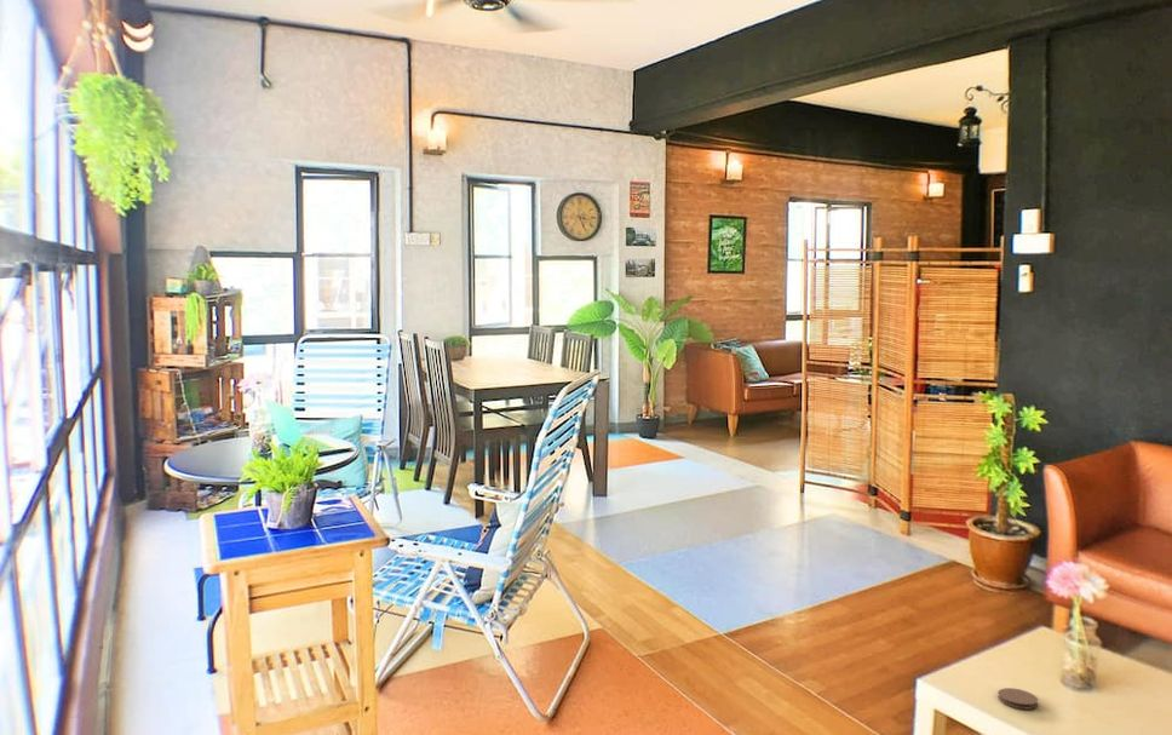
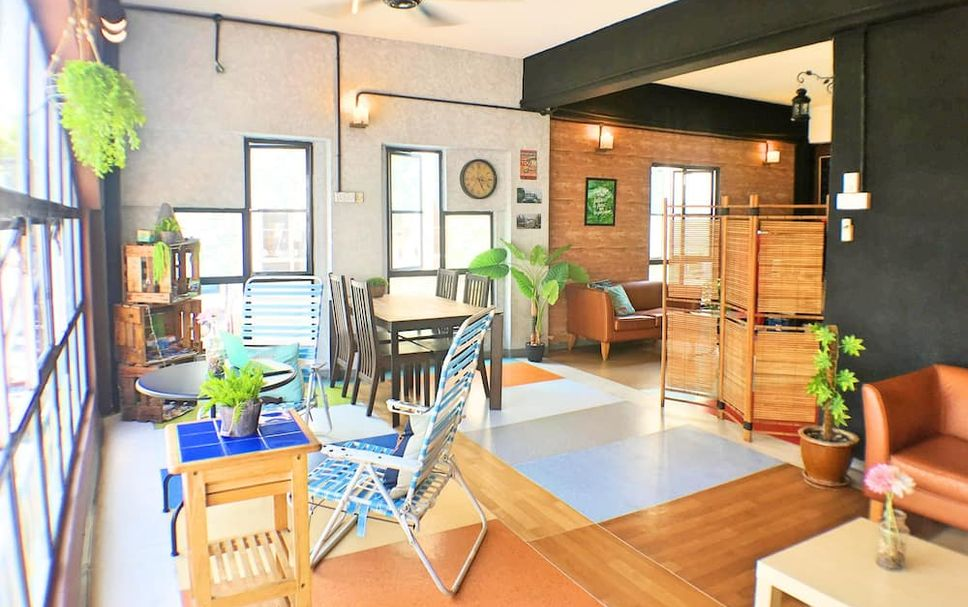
- coaster [996,687,1039,711]
